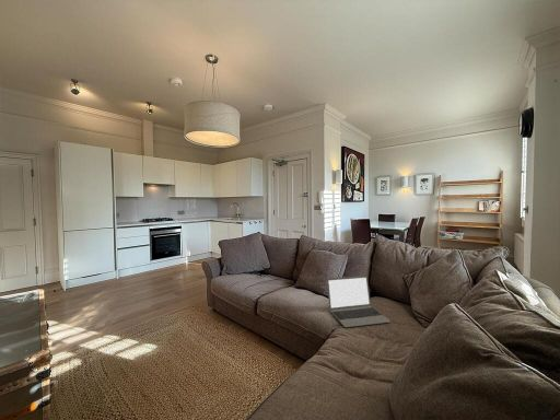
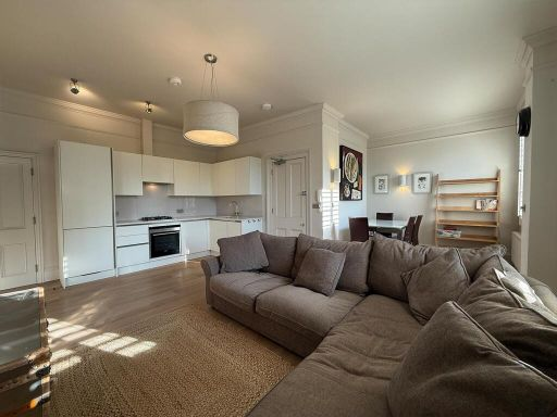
- laptop [326,275,392,328]
